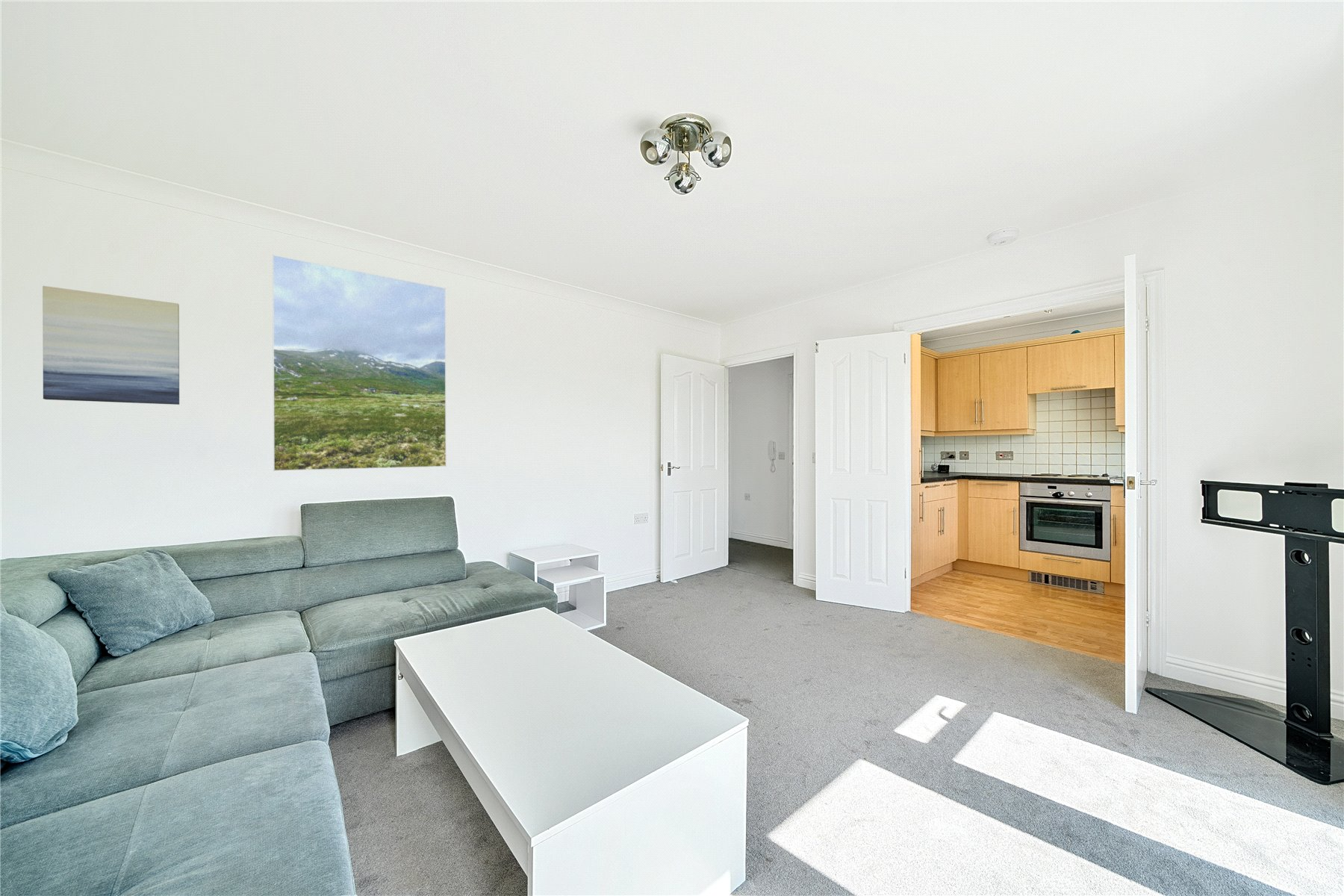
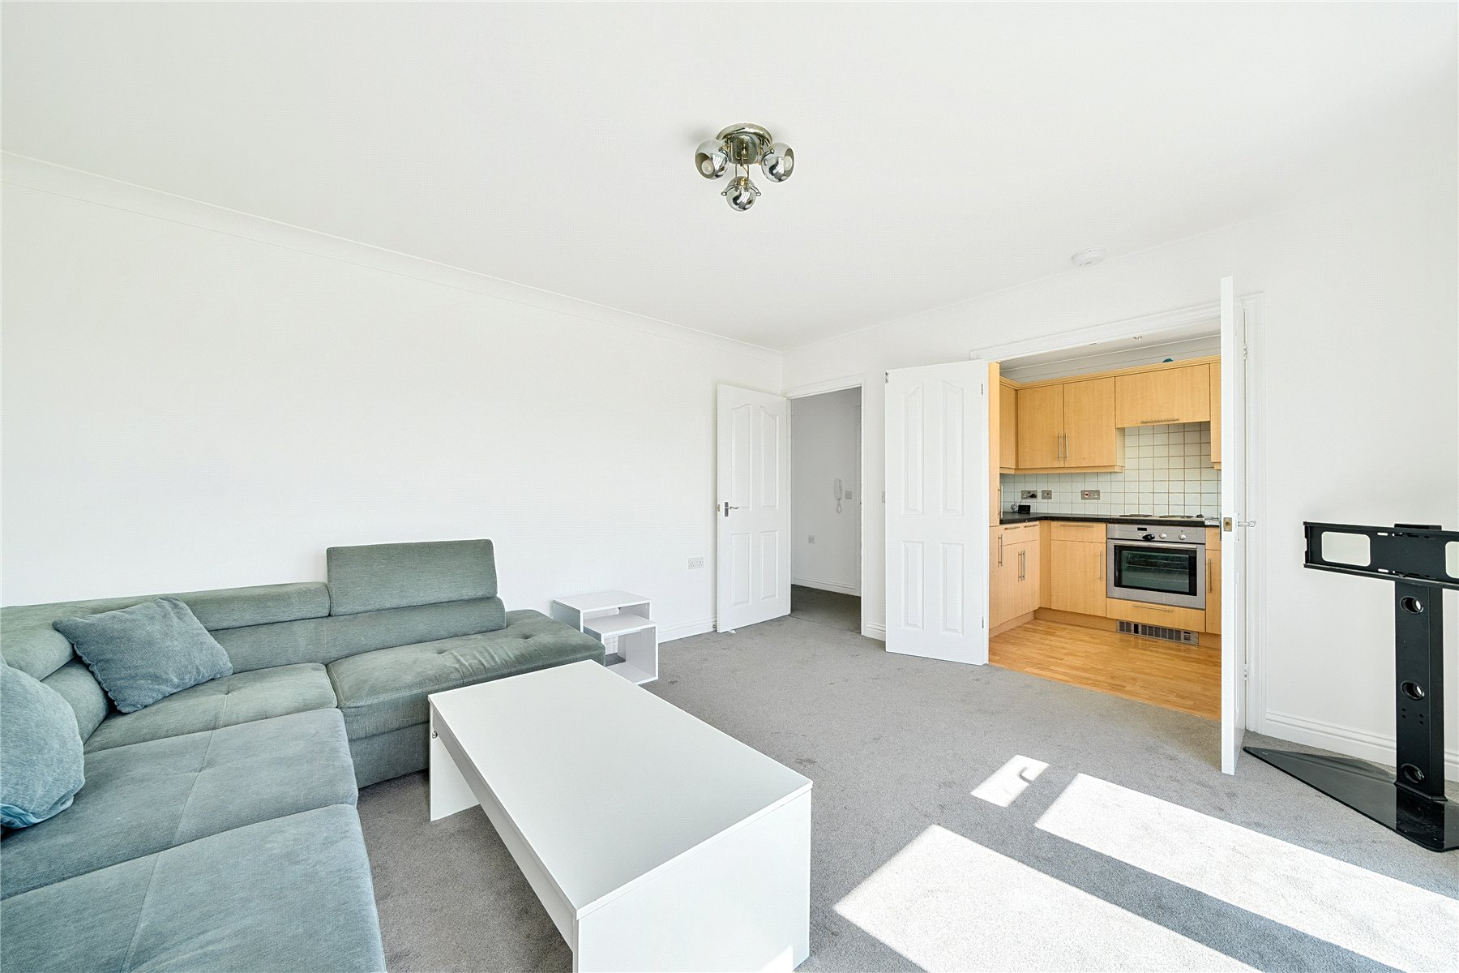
- wall art [42,285,180,405]
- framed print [272,254,447,472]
